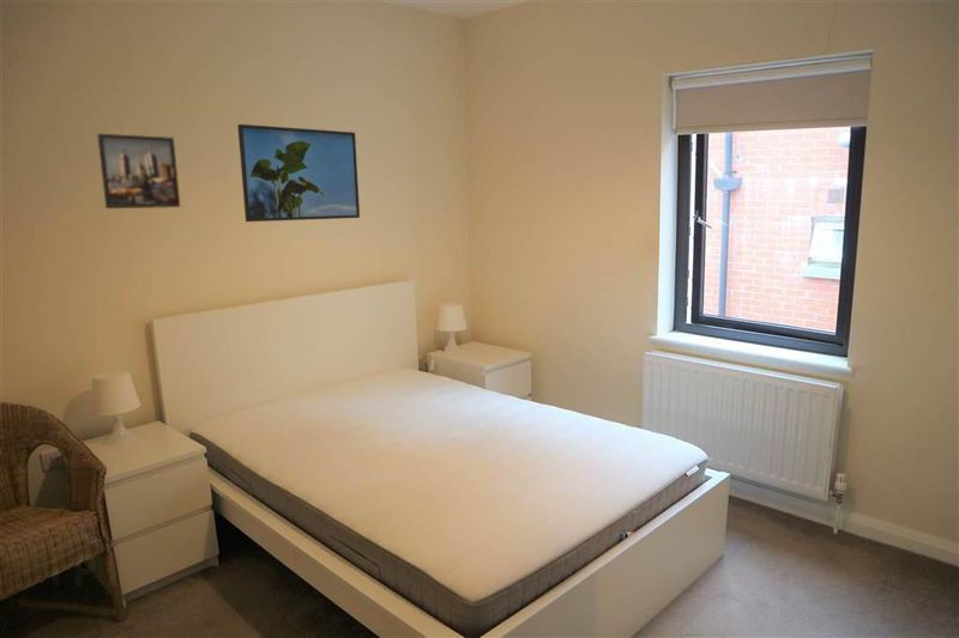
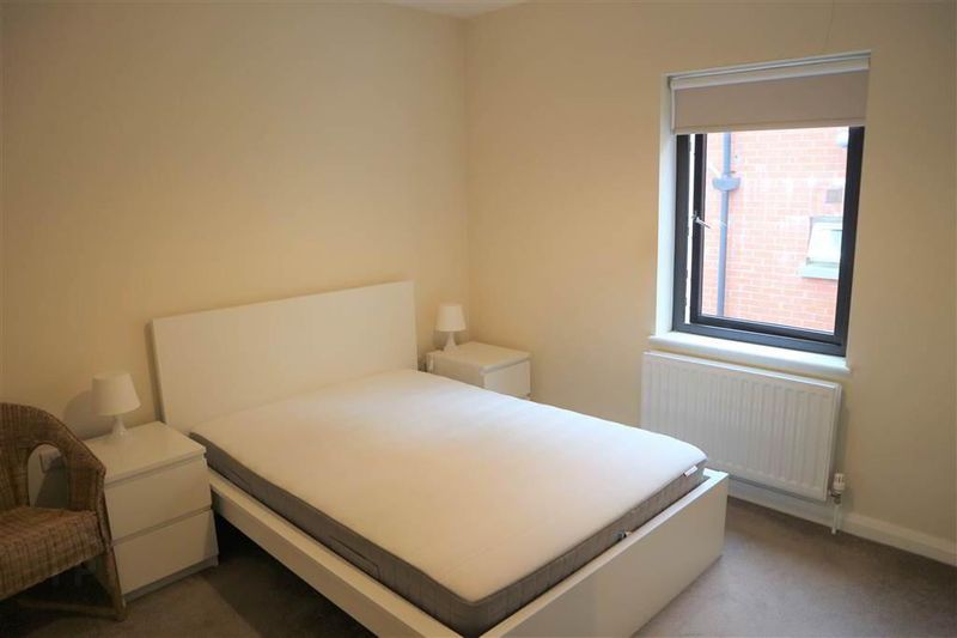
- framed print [236,123,361,223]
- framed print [96,133,181,209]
